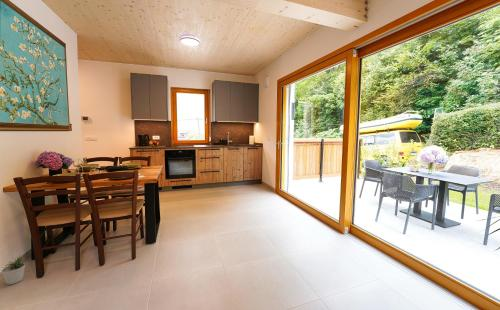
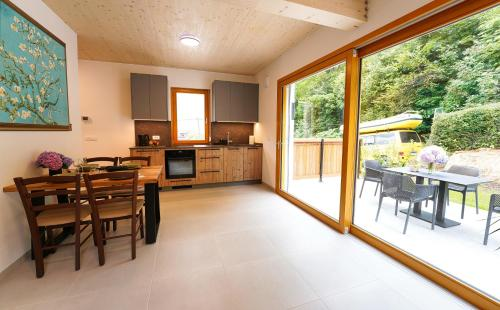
- potted plant [1,254,27,286]
